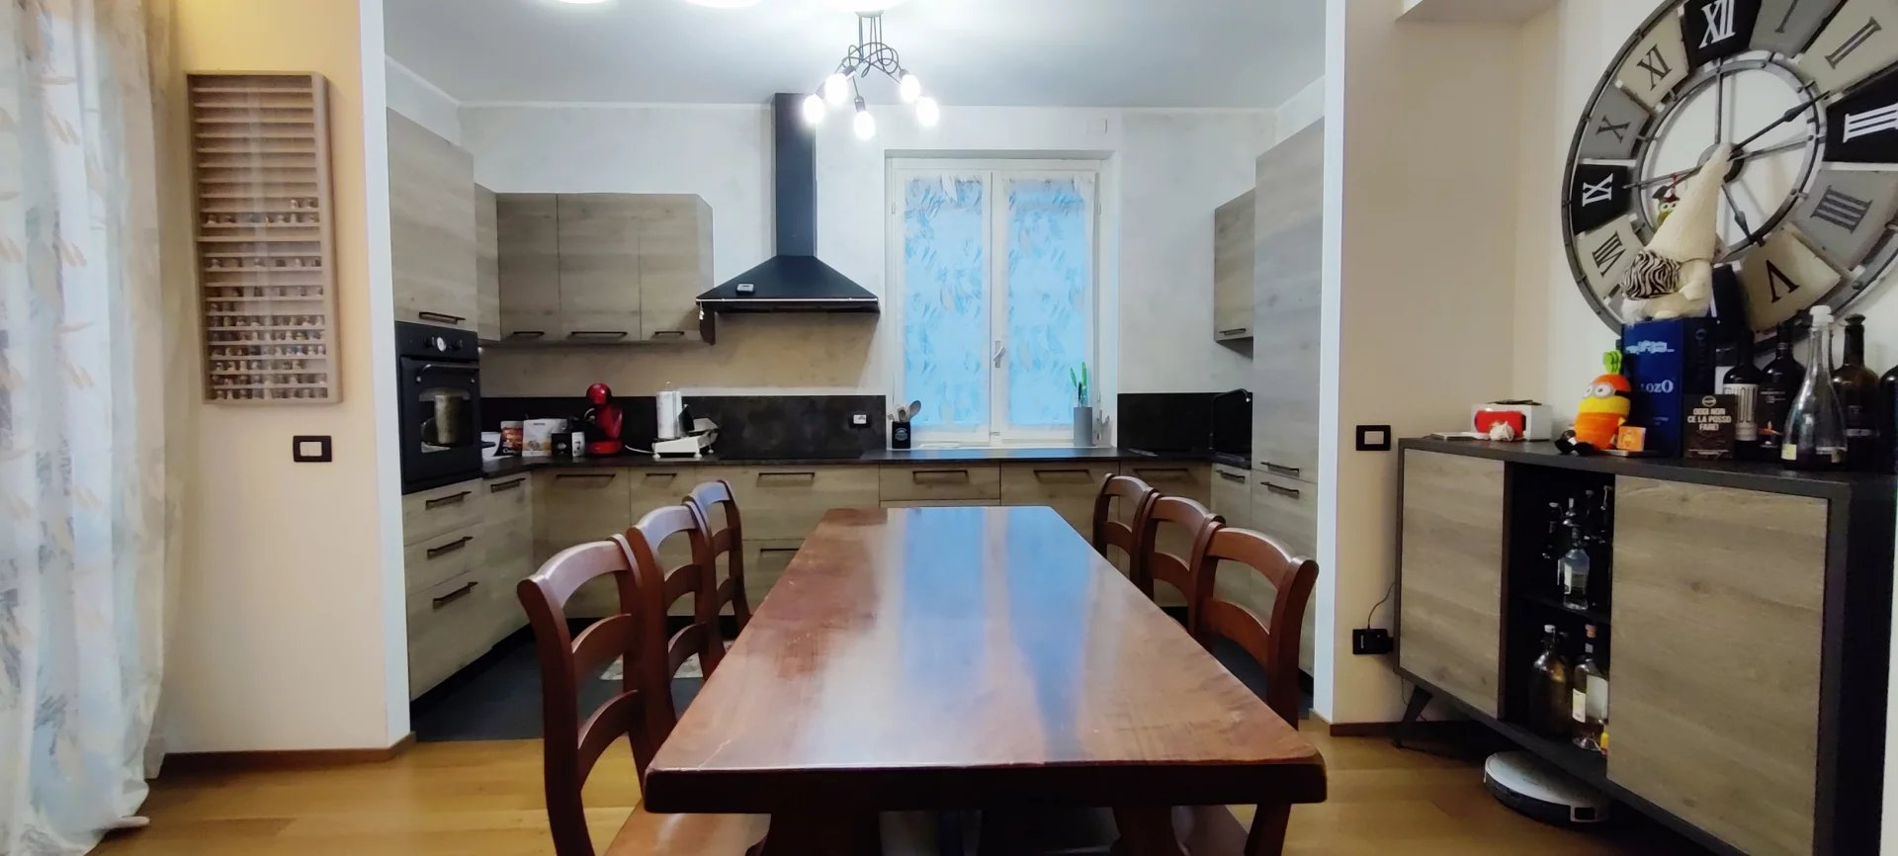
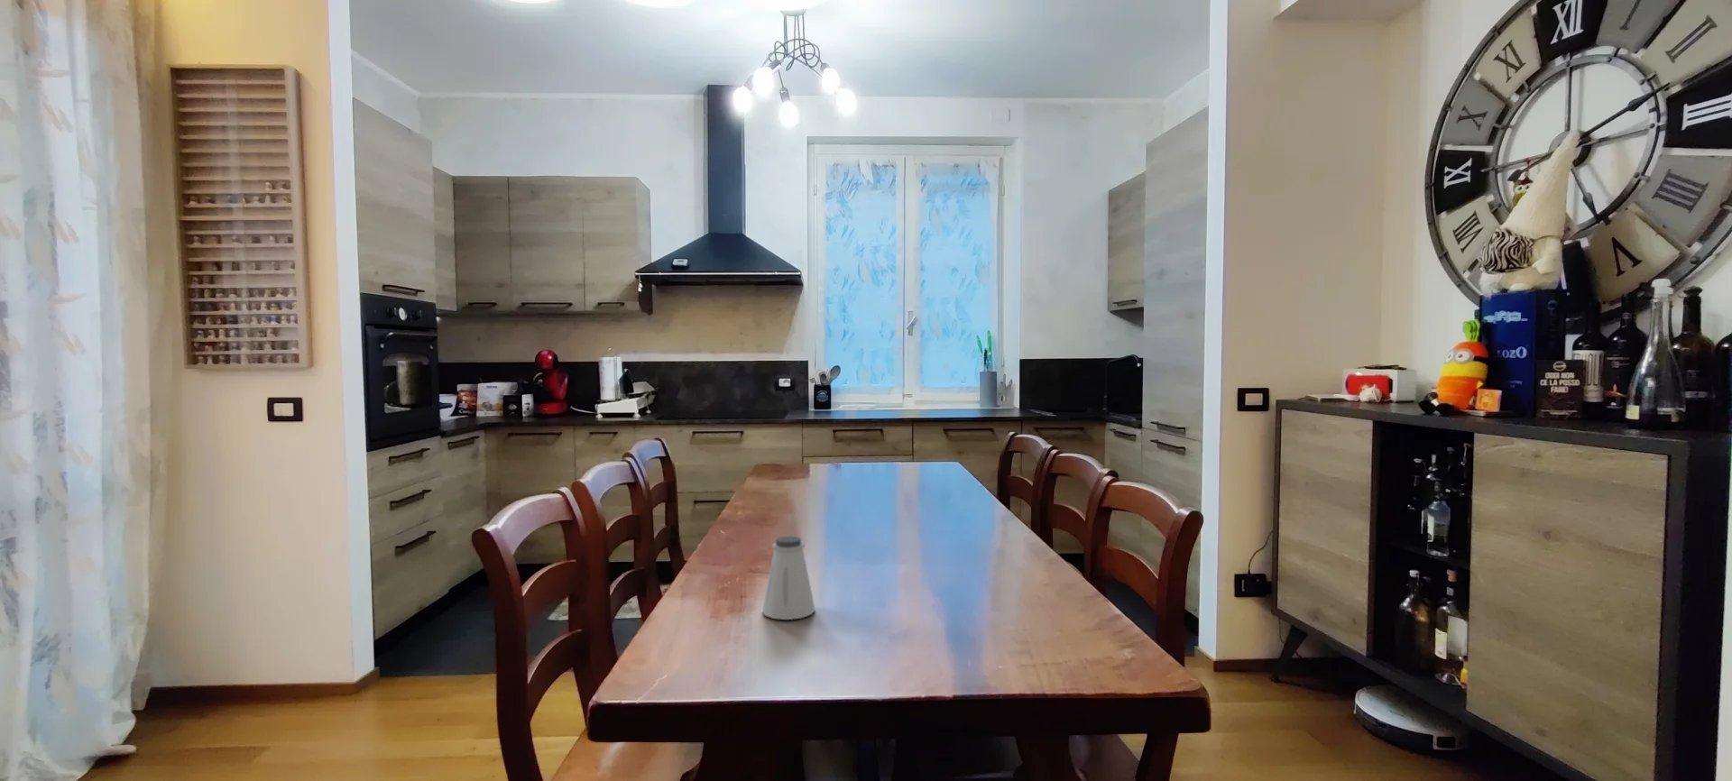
+ saltshaker [761,535,816,621]
